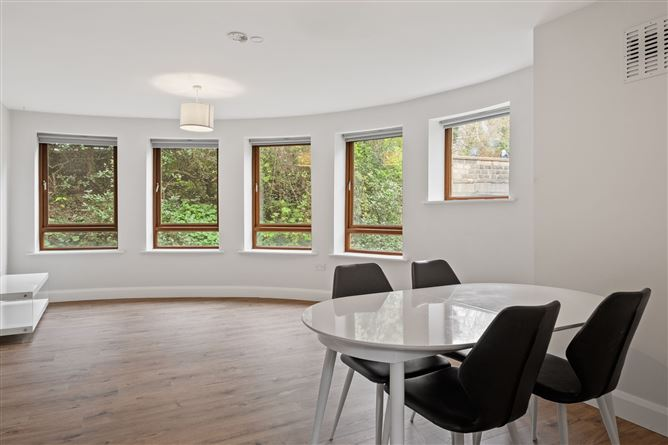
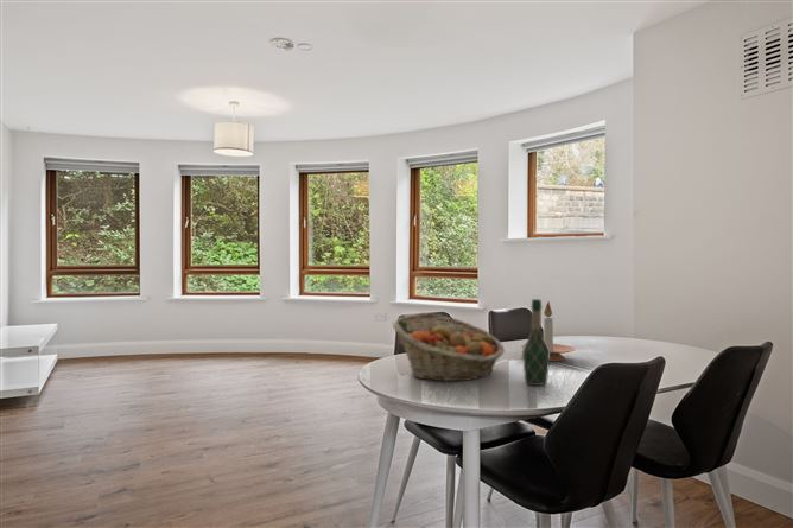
+ wine bottle [521,298,551,387]
+ fruit basket [392,313,506,382]
+ candle holder [520,300,577,362]
